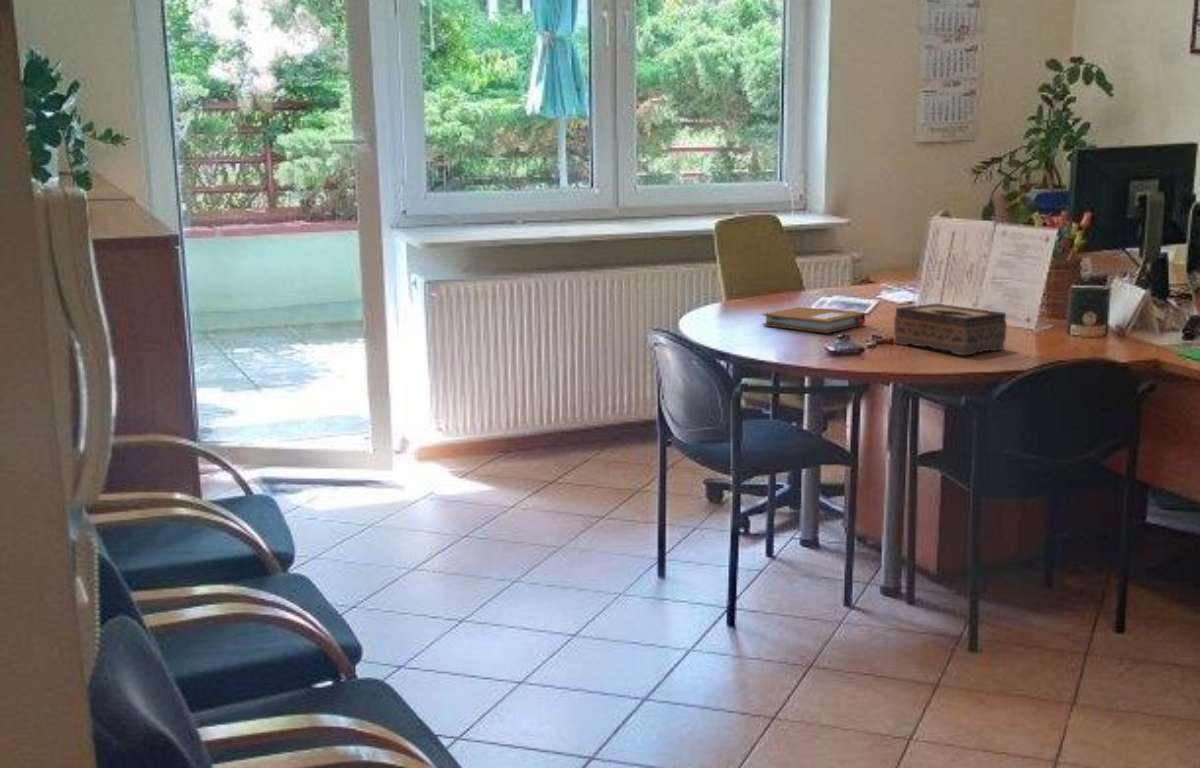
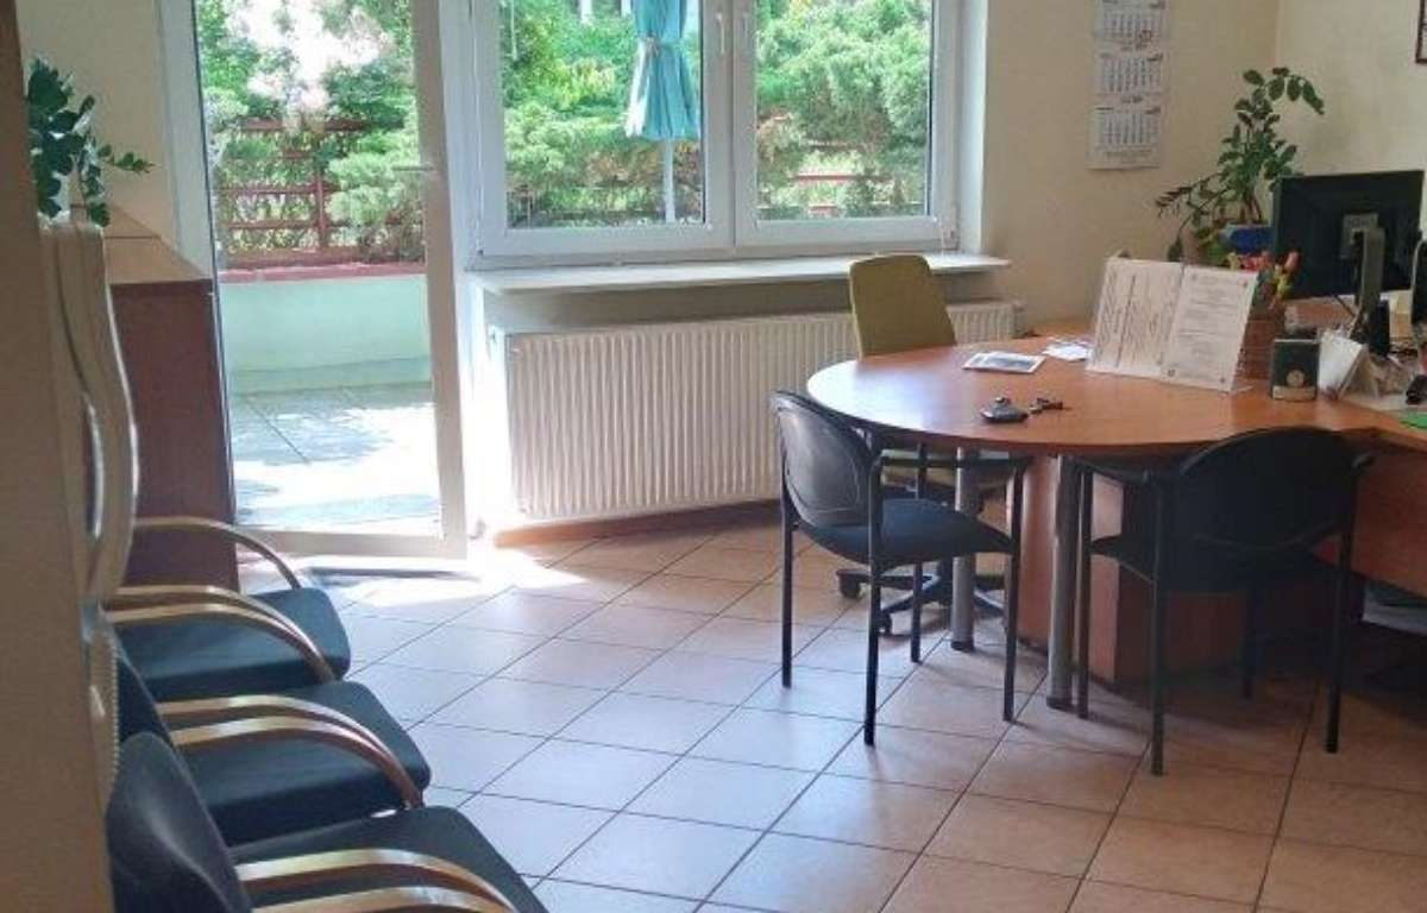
- tissue box [893,302,1008,356]
- notebook [761,306,866,334]
